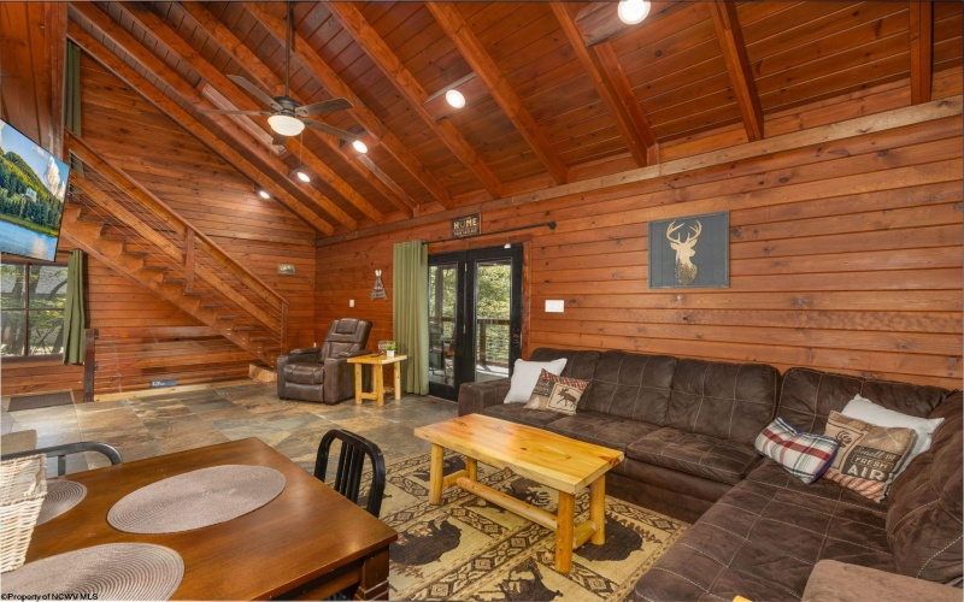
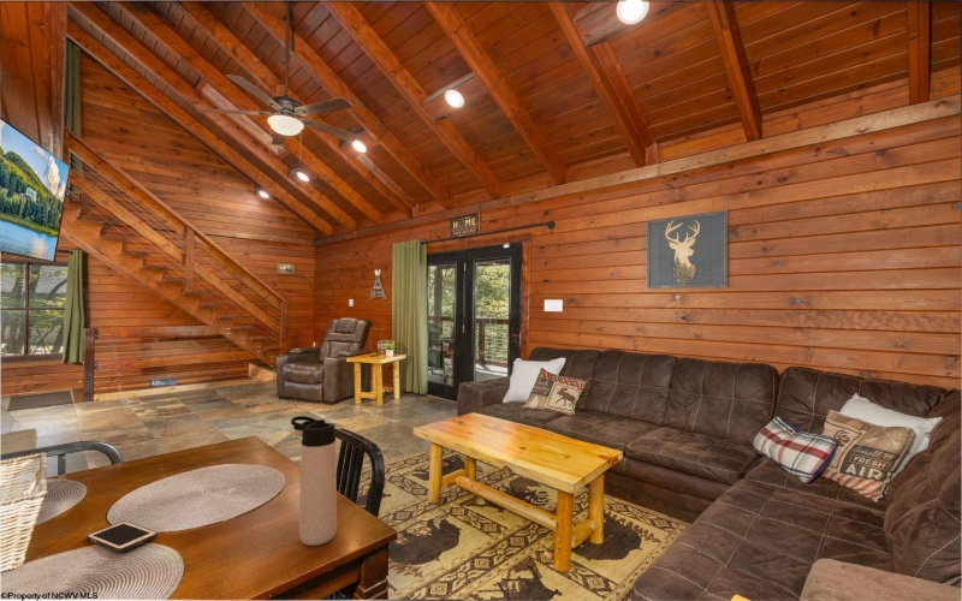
+ cell phone [85,520,159,553]
+ thermos bottle [290,415,338,547]
